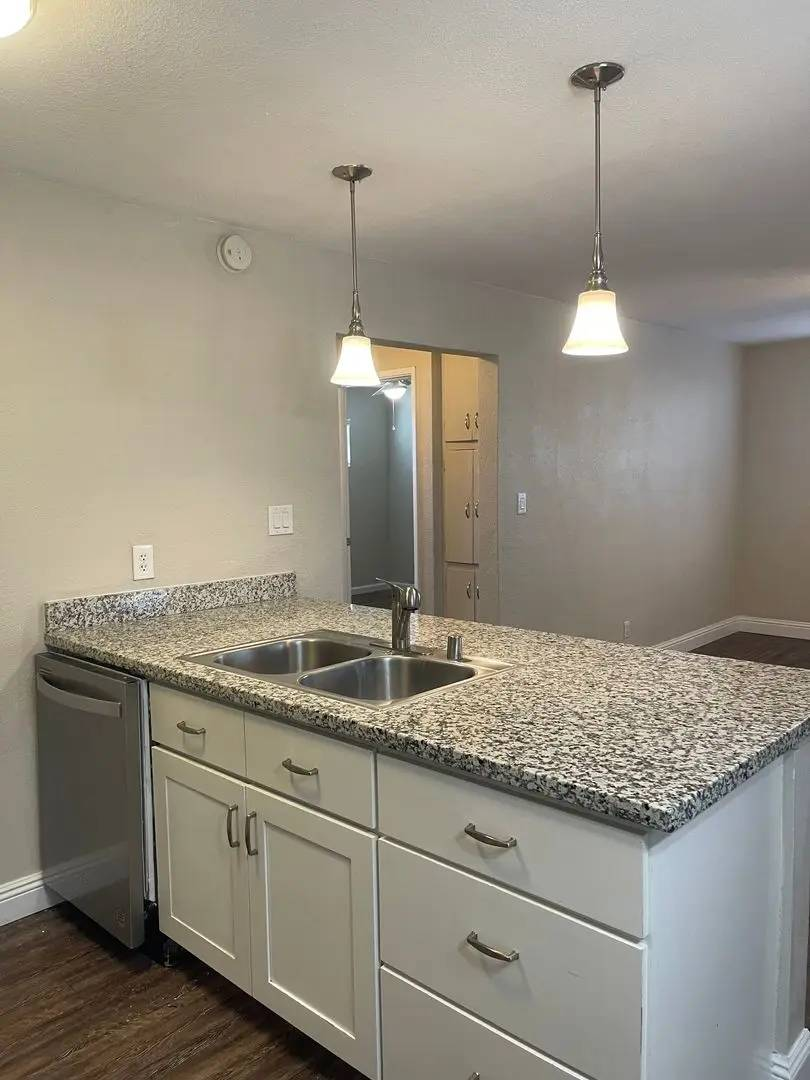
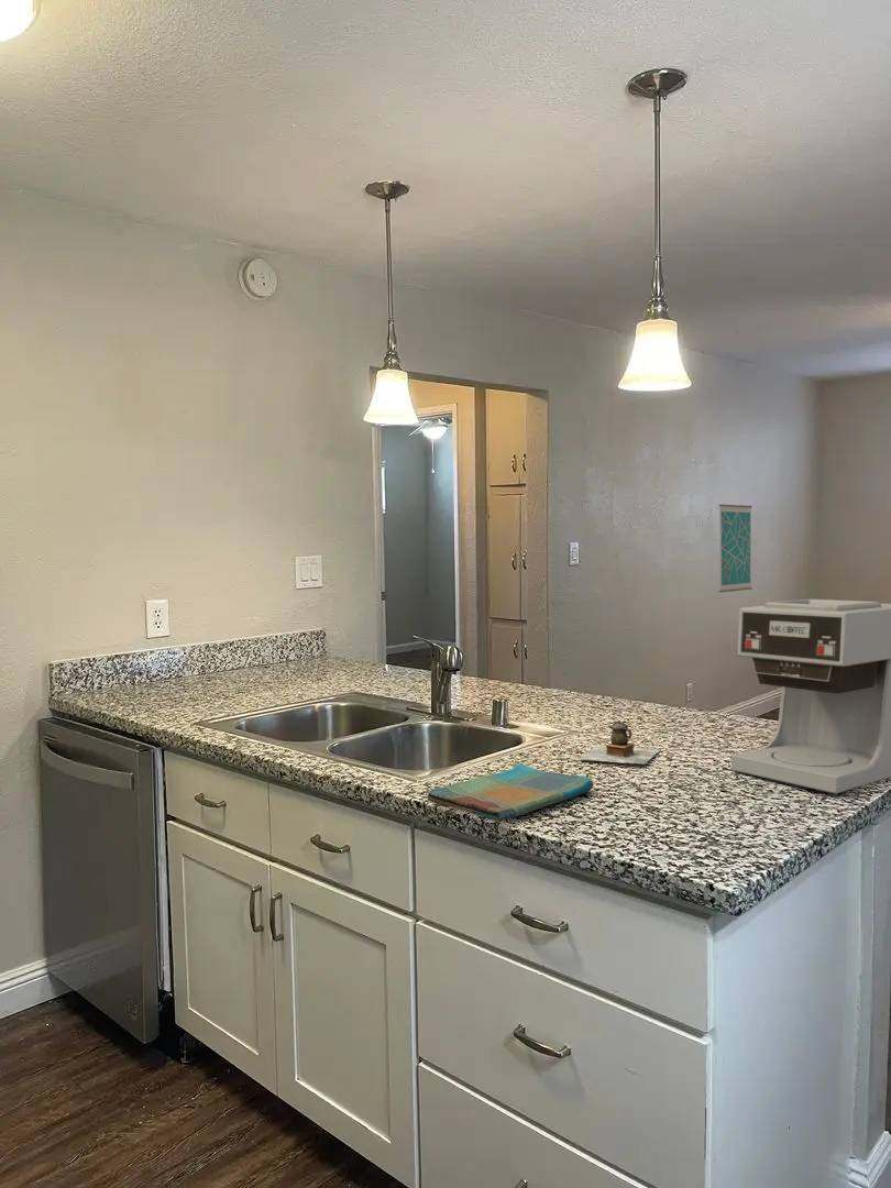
+ wall art [718,504,754,593]
+ coffee maker [730,598,891,795]
+ dish towel [426,762,594,823]
+ teapot [579,719,661,765]
